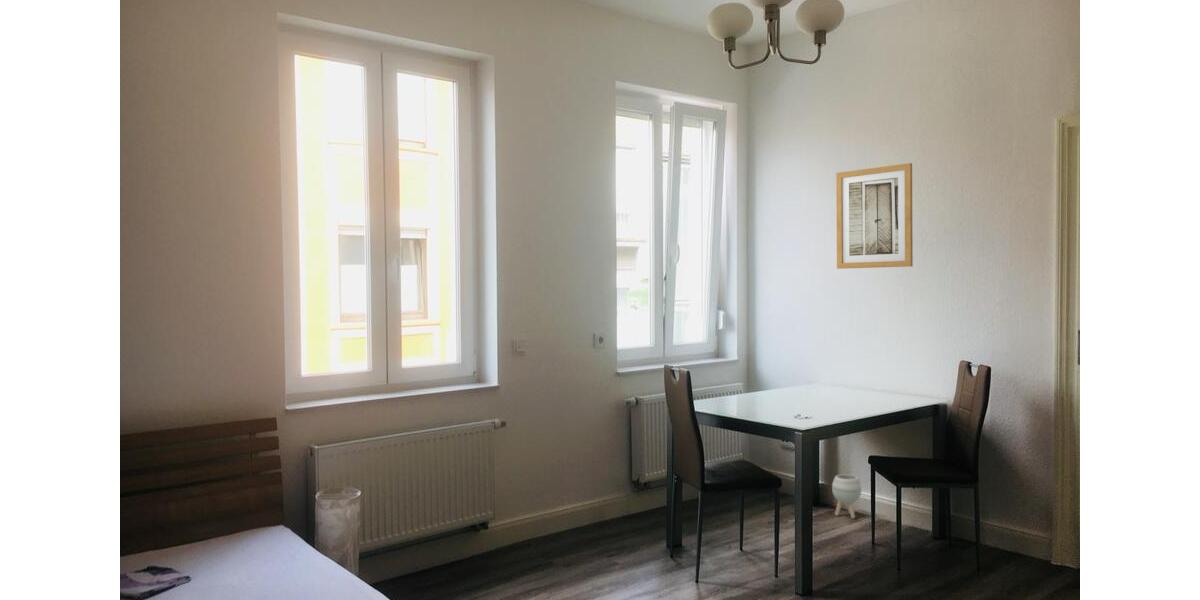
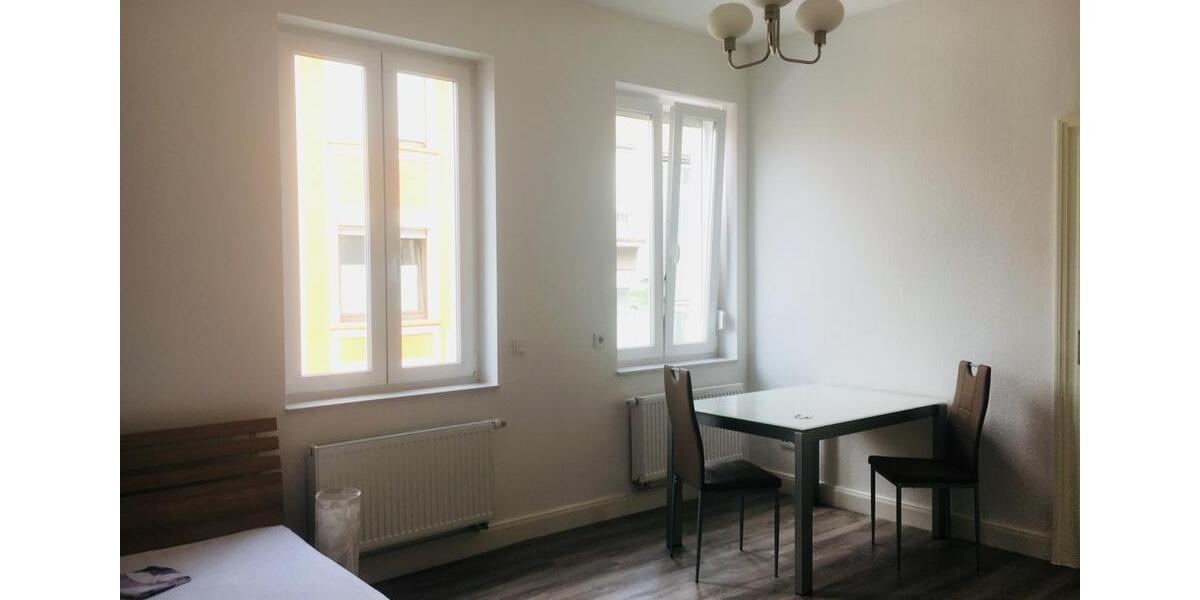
- planter [831,474,862,519]
- wall art [835,162,914,270]
